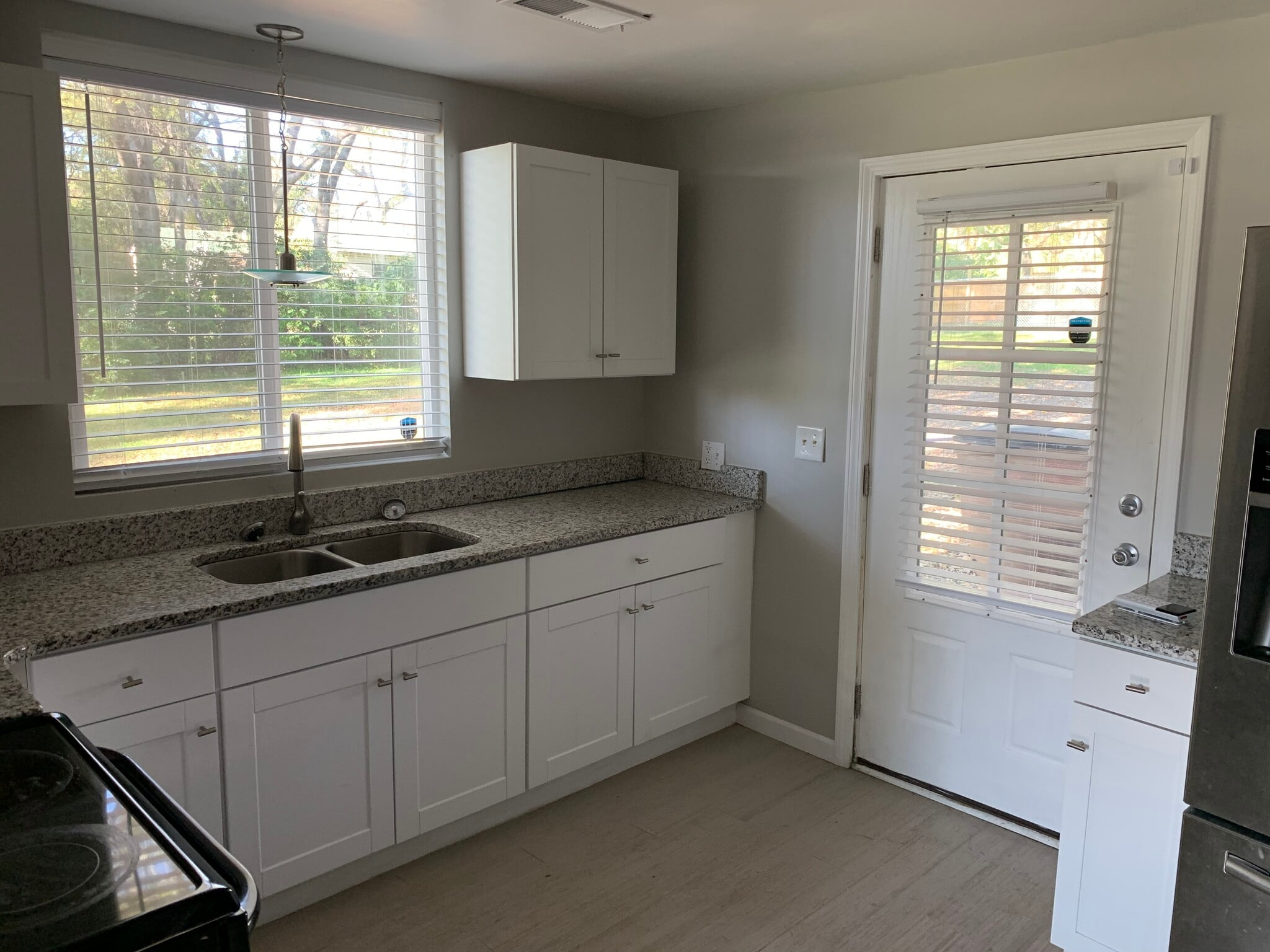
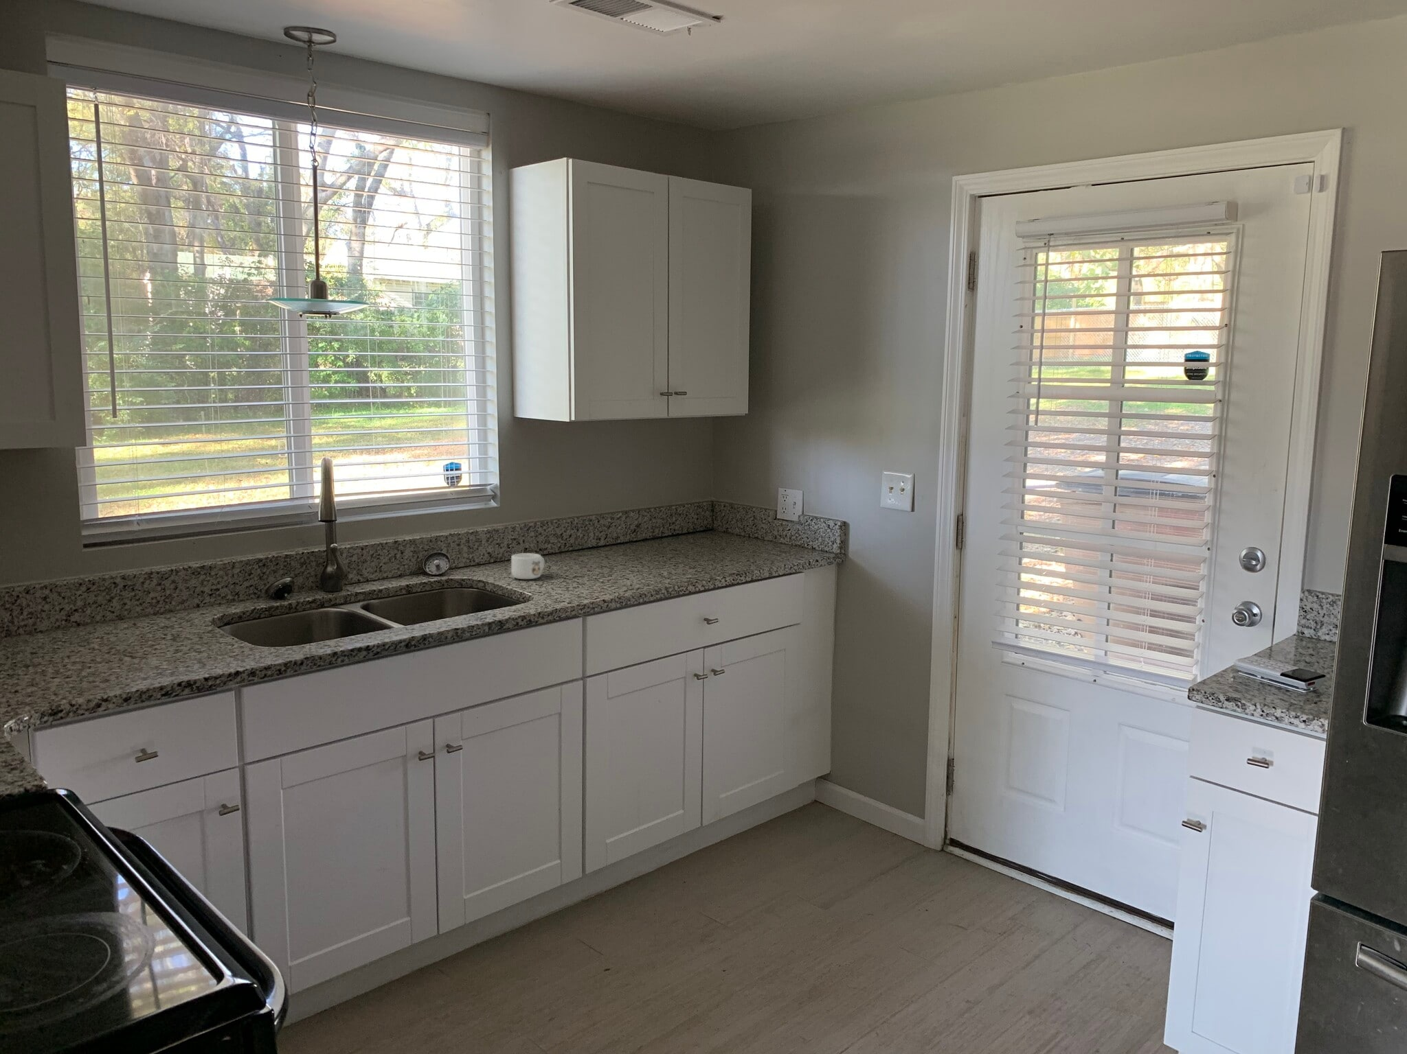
+ mug [511,552,545,580]
